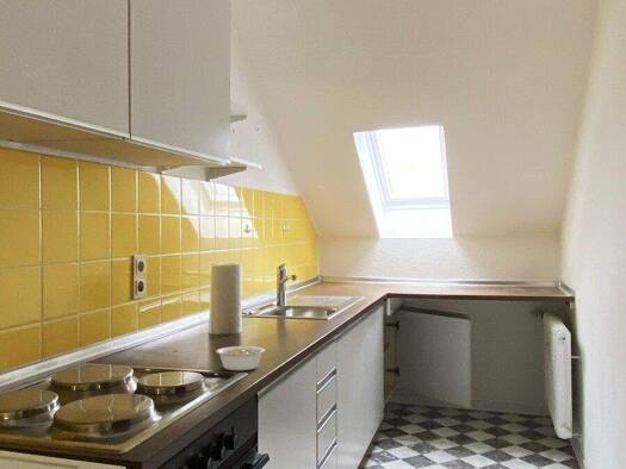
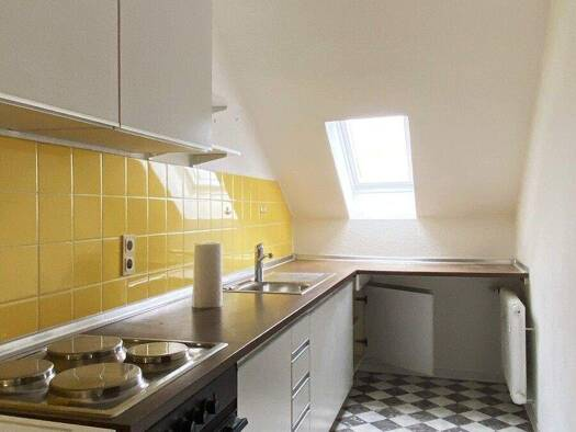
- legume [216,345,266,371]
